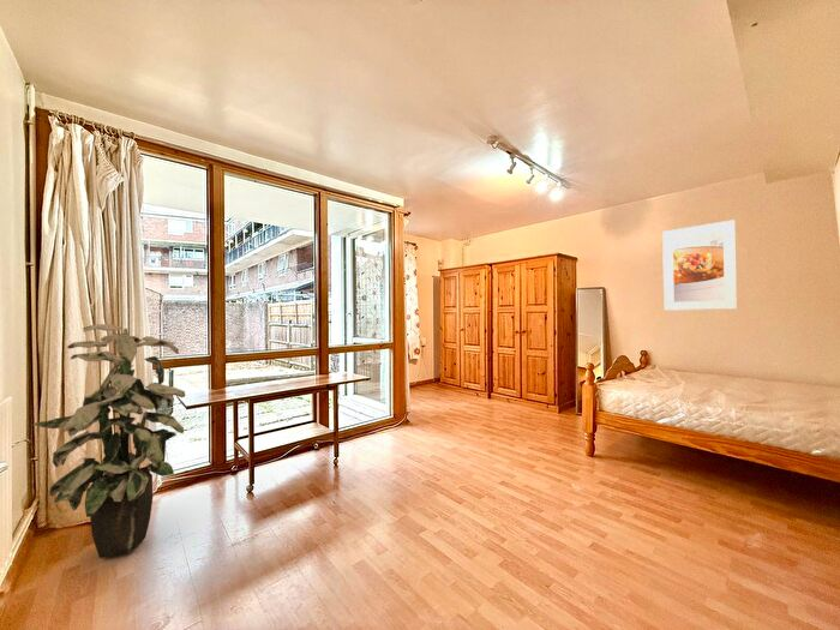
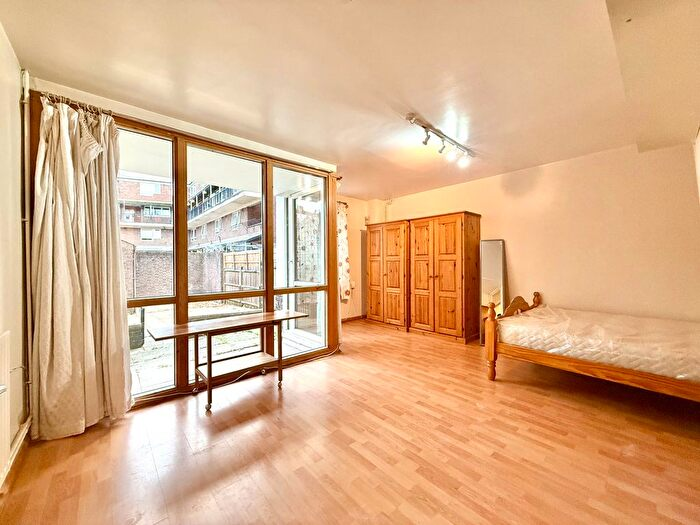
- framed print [661,218,738,312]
- indoor plant [32,323,186,559]
